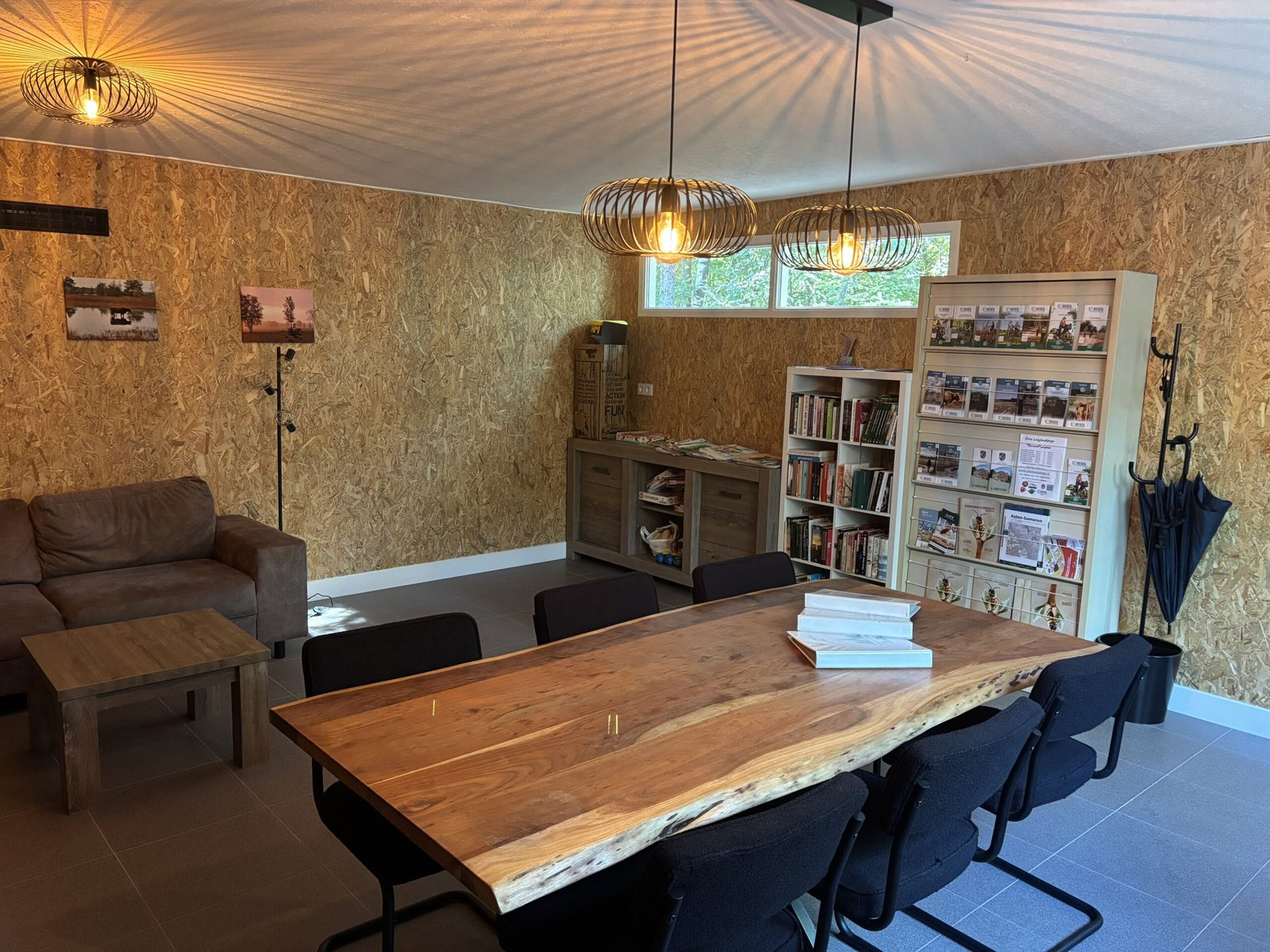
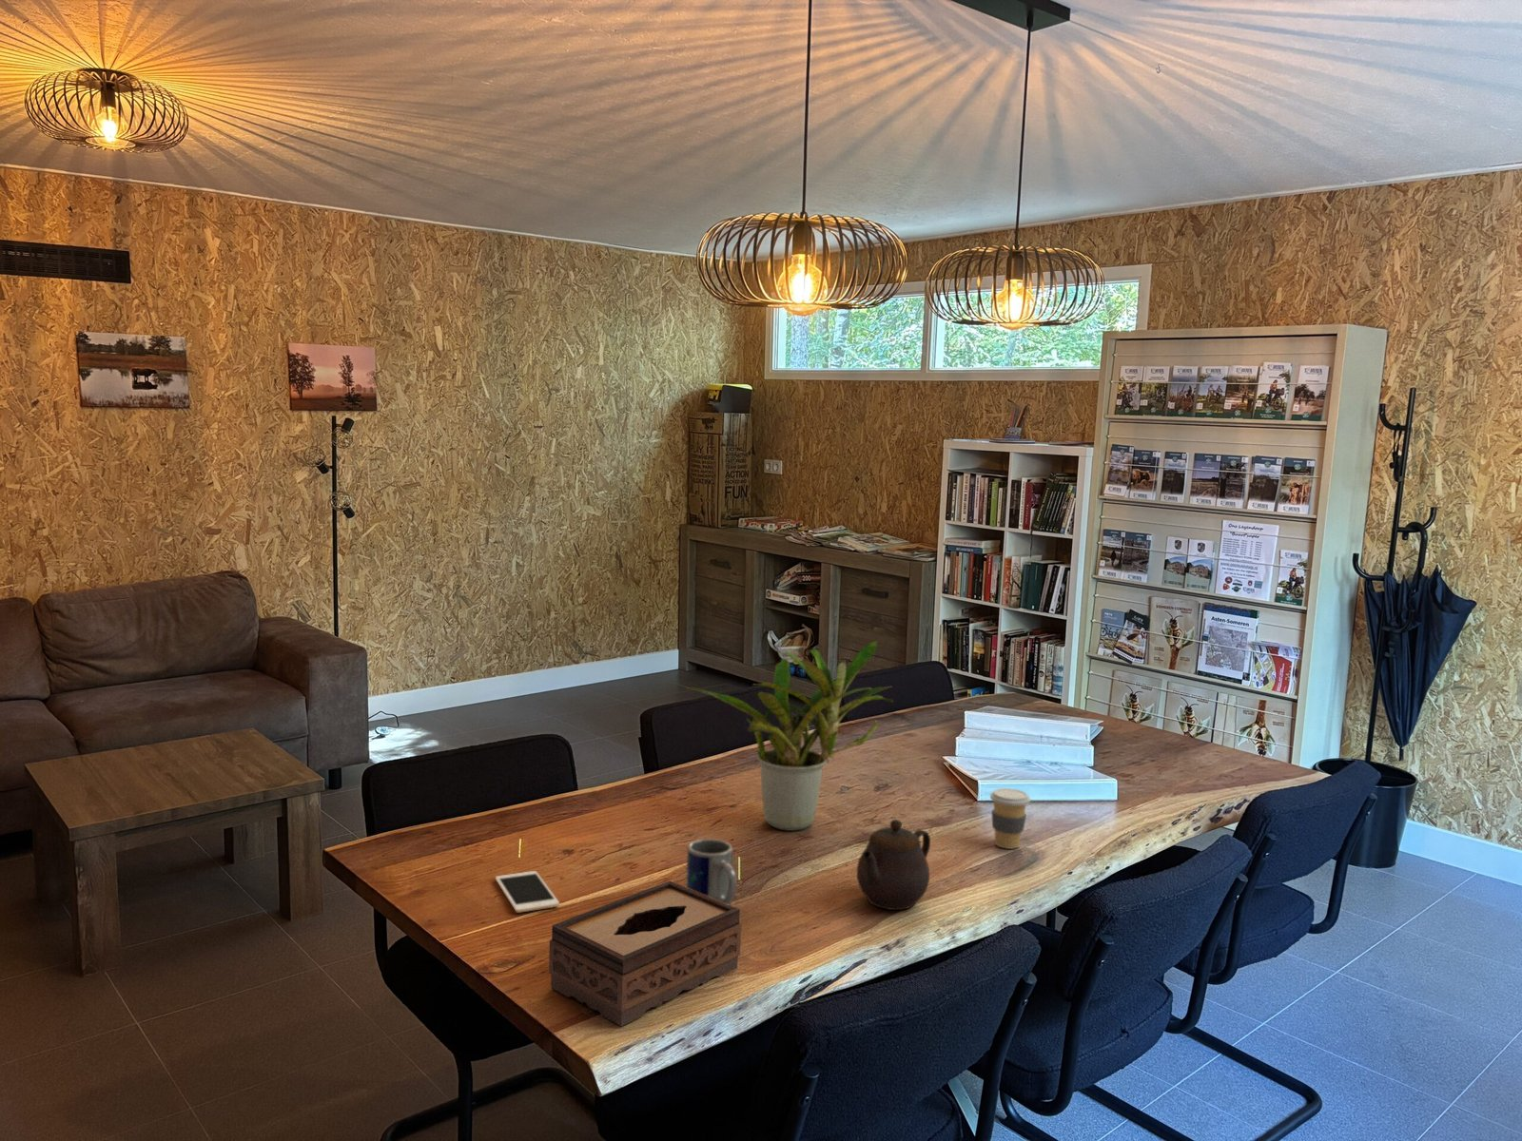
+ potted plant [687,640,894,832]
+ mug [684,838,737,905]
+ teapot [856,819,931,911]
+ cell phone [495,870,561,913]
+ tissue box [548,881,742,1027]
+ coffee cup [989,787,1031,850]
